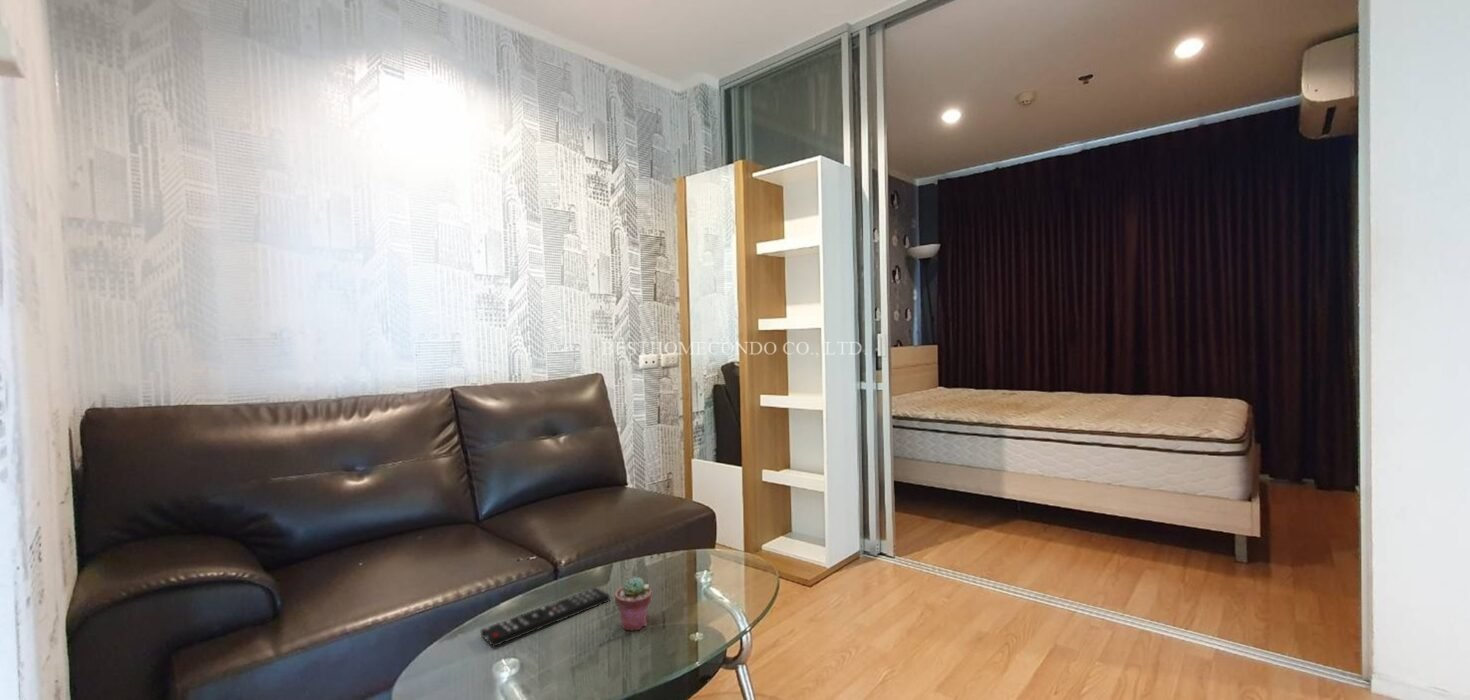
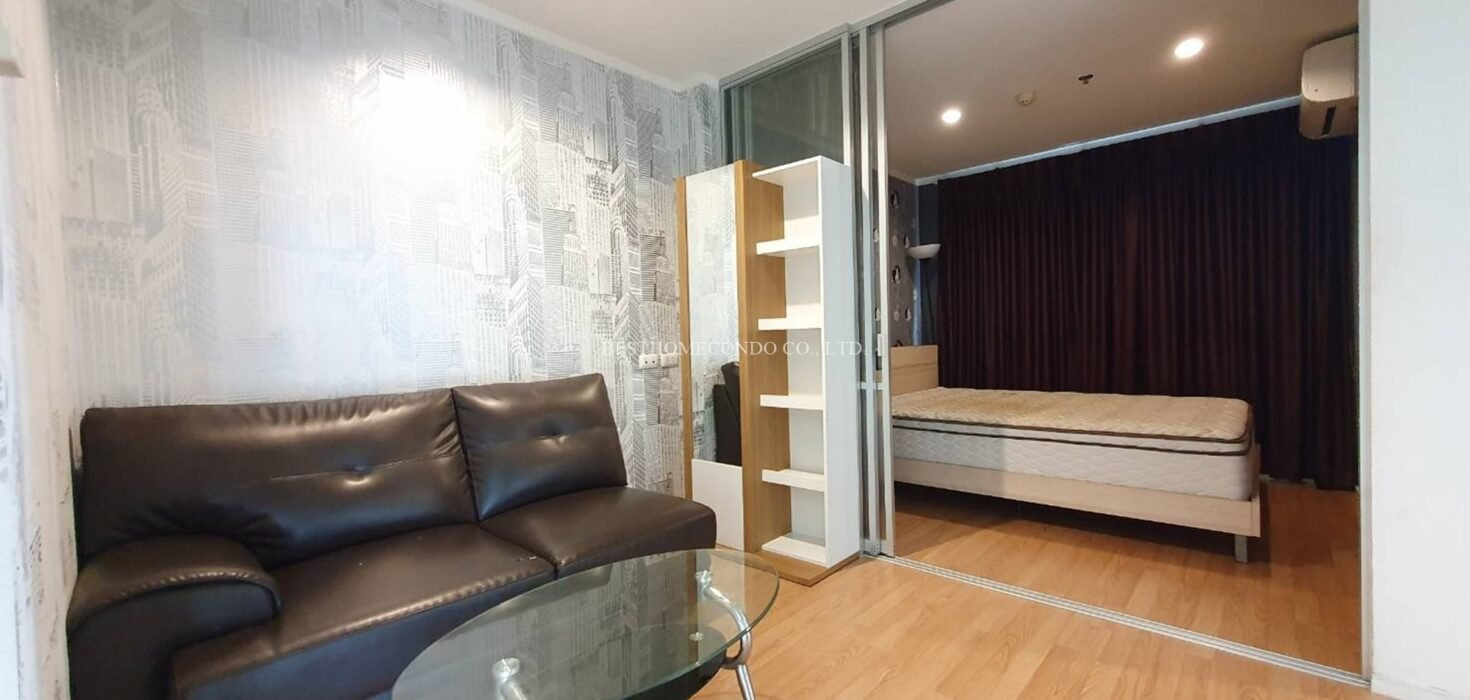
- potted succulent [614,576,652,632]
- remote control [480,586,611,648]
